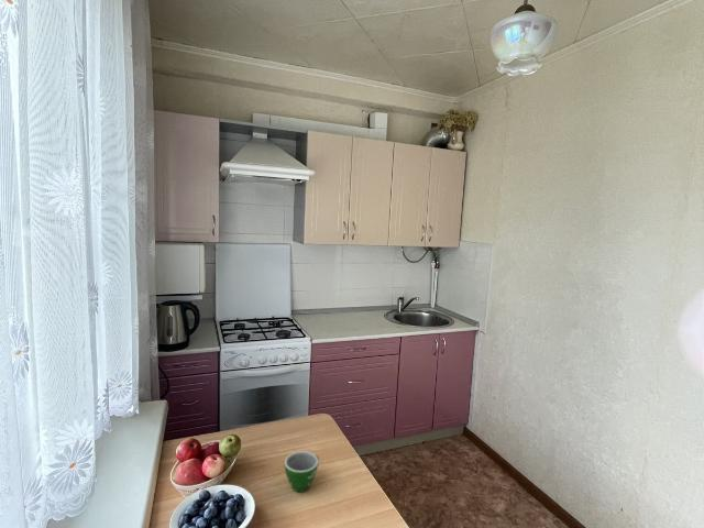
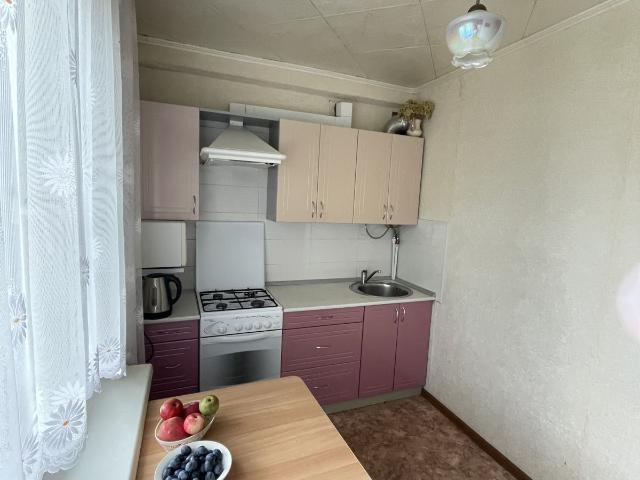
- teacup [283,450,320,493]
